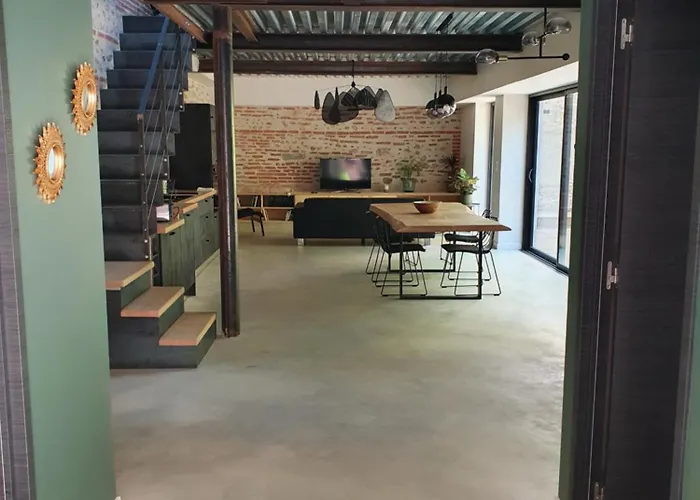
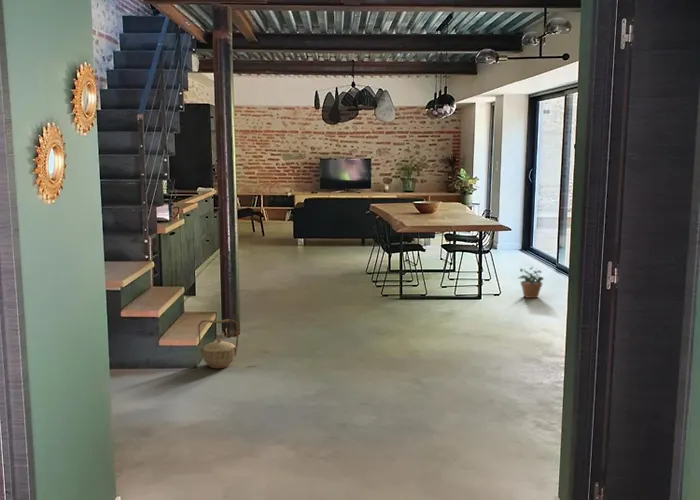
+ basket [197,318,240,369]
+ potted plant [517,265,545,299]
